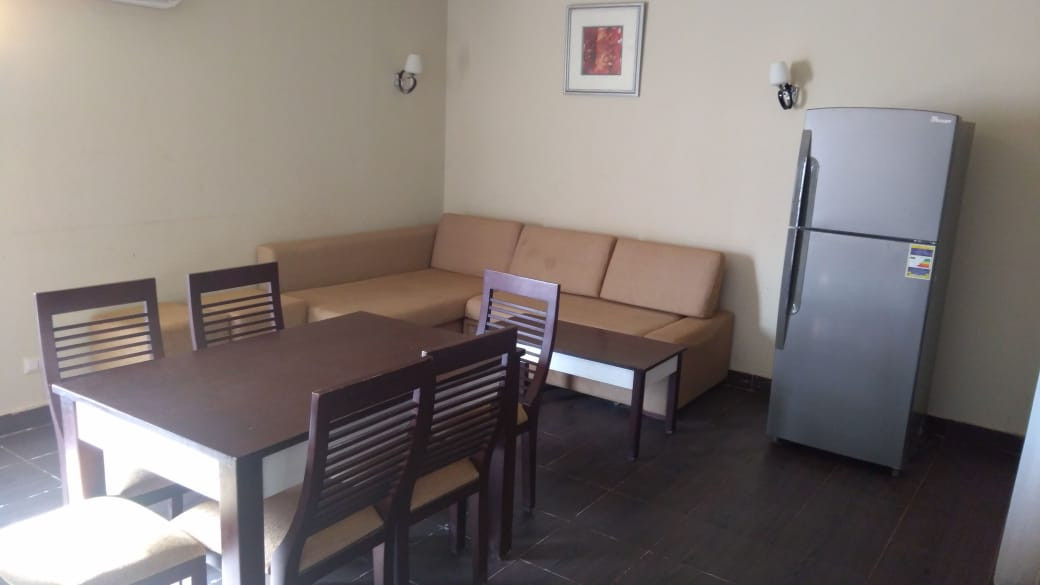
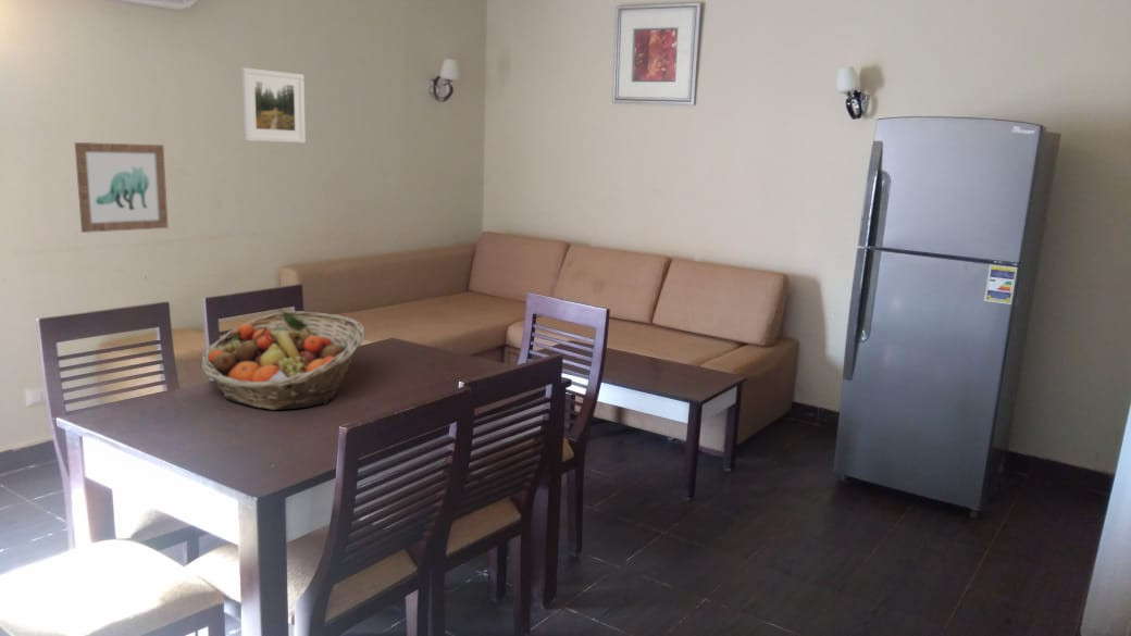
+ wall art [74,141,170,234]
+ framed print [240,66,307,144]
+ fruit basket [200,310,365,411]
